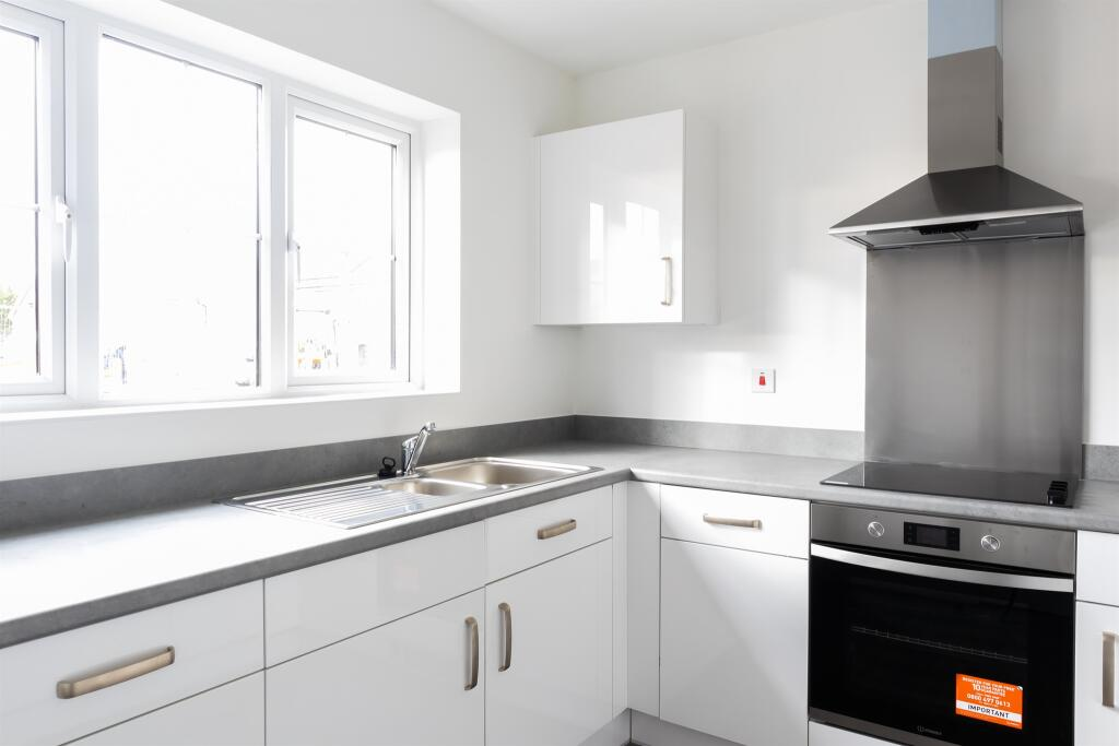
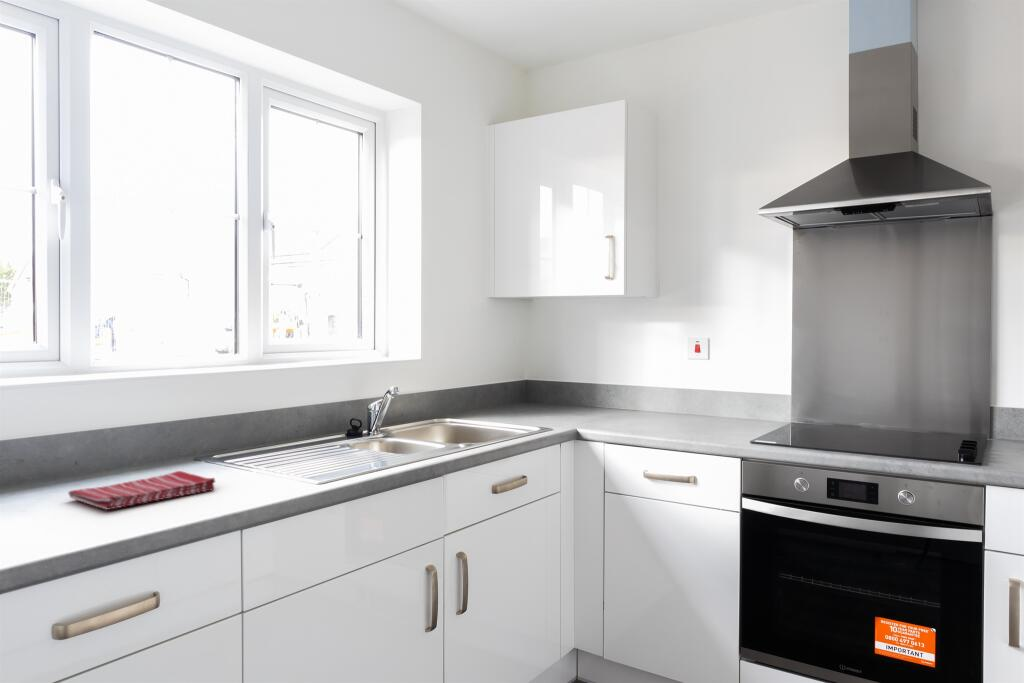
+ dish towel [67,470,216,511]
